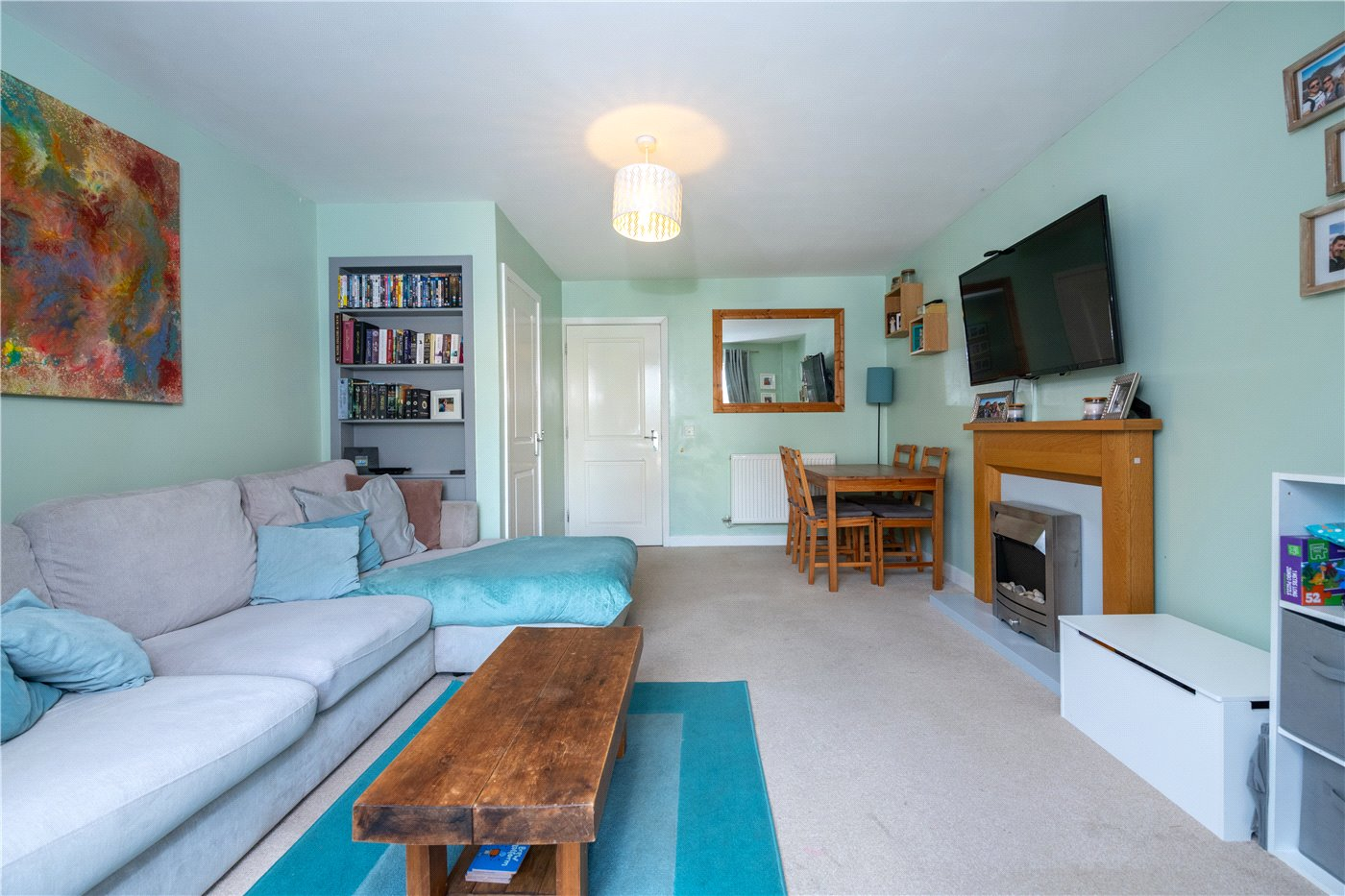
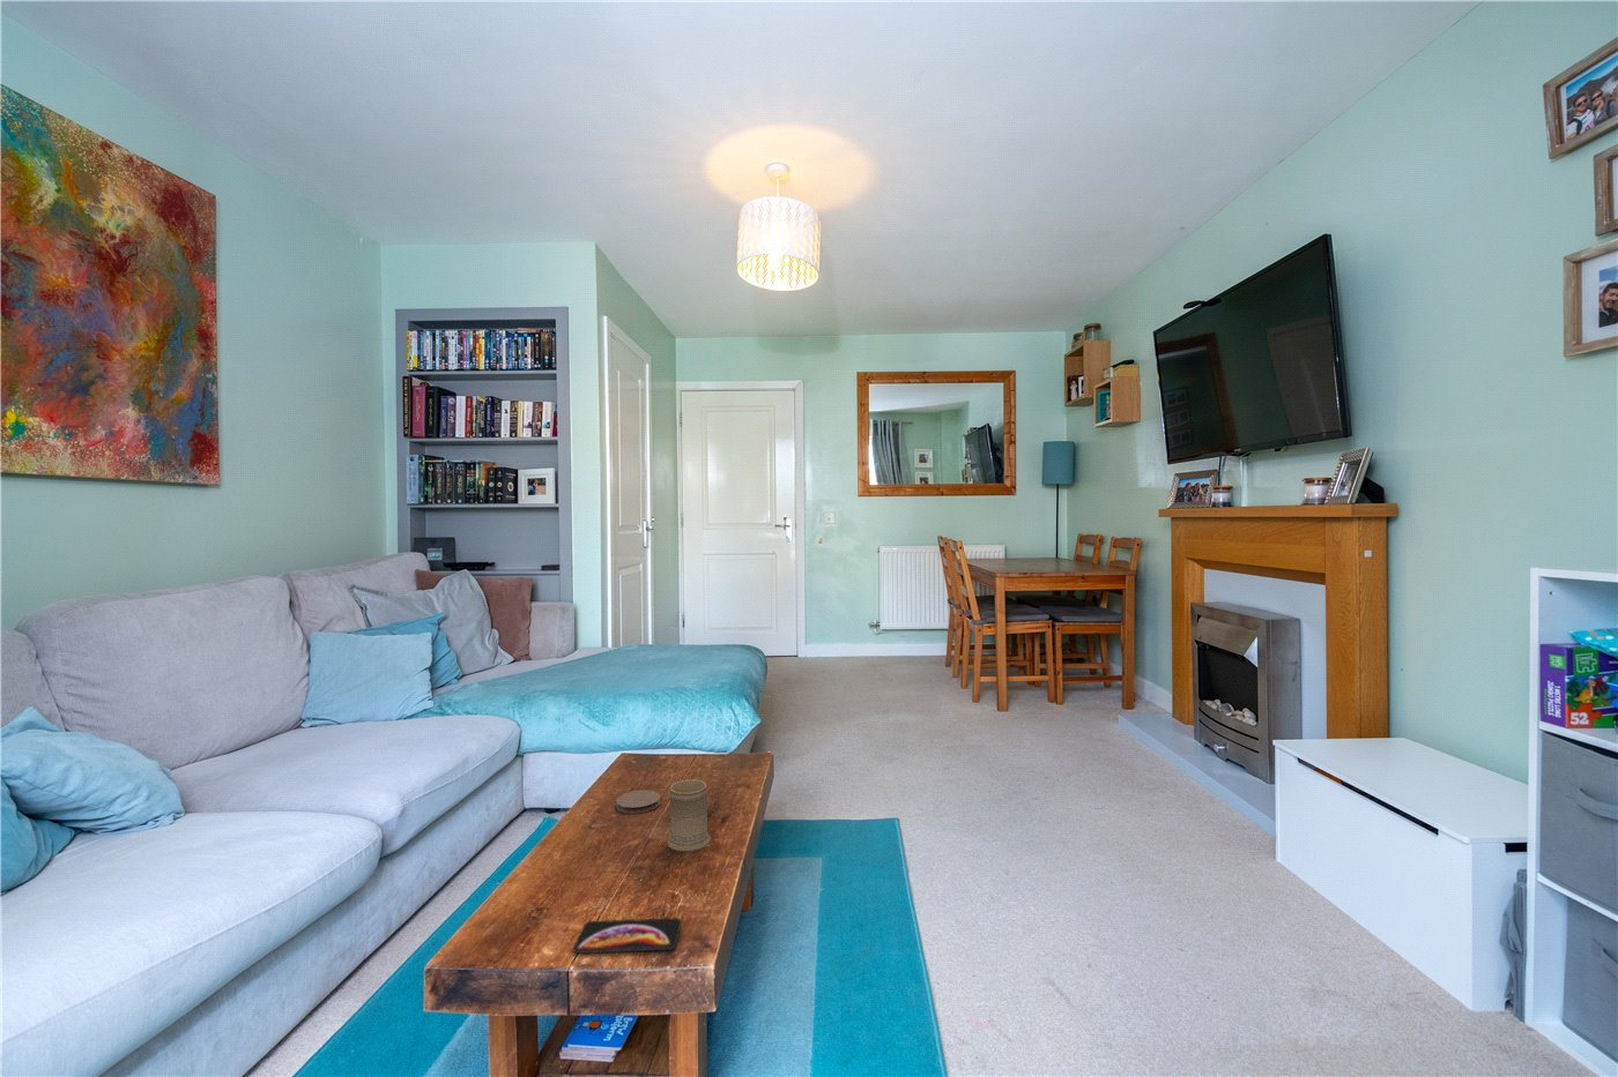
+ smartphone [573,917,683,954]
+ coaster [615,789,662,815]
+ mug [665,776,713,852]
